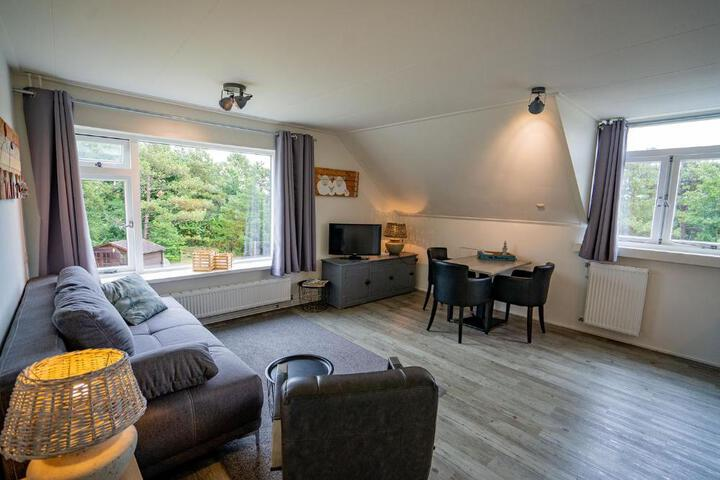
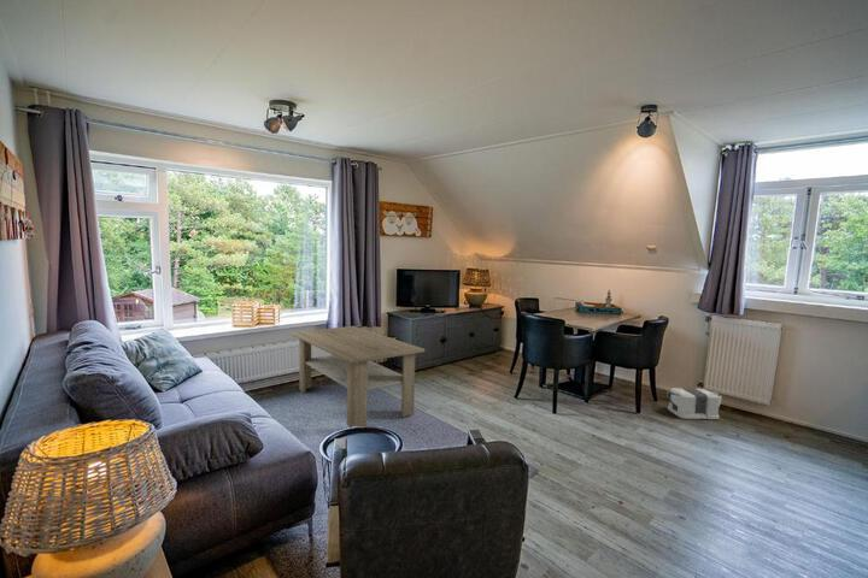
+ speaker [665,387,723,420]
+ coffee table [291,325,426,429]
